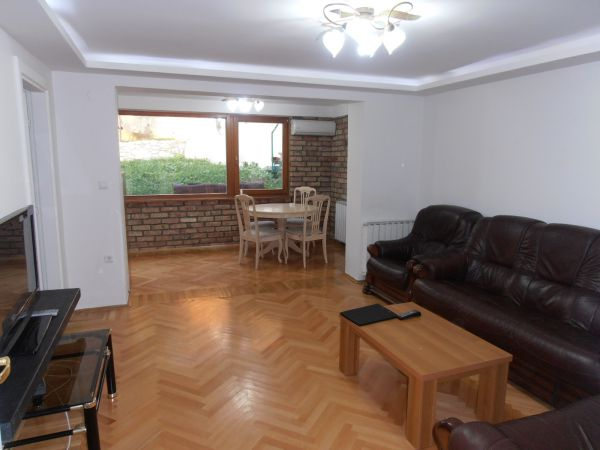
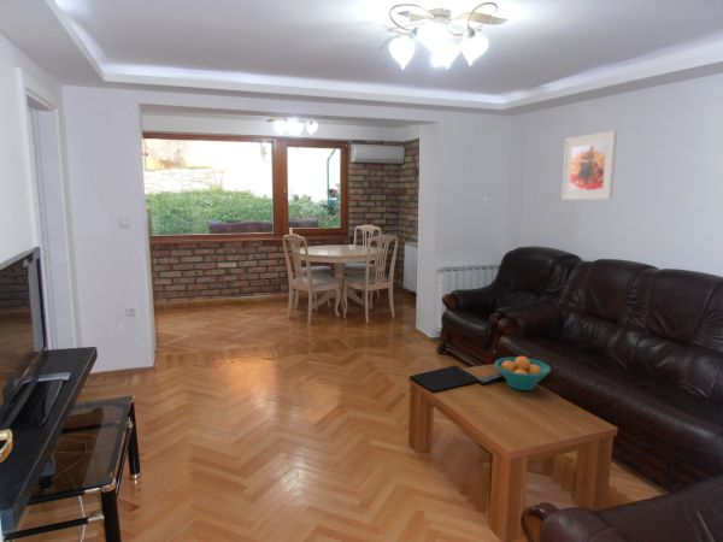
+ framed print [560,129,618,201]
+ fruit bowl [494,355,552,391]
